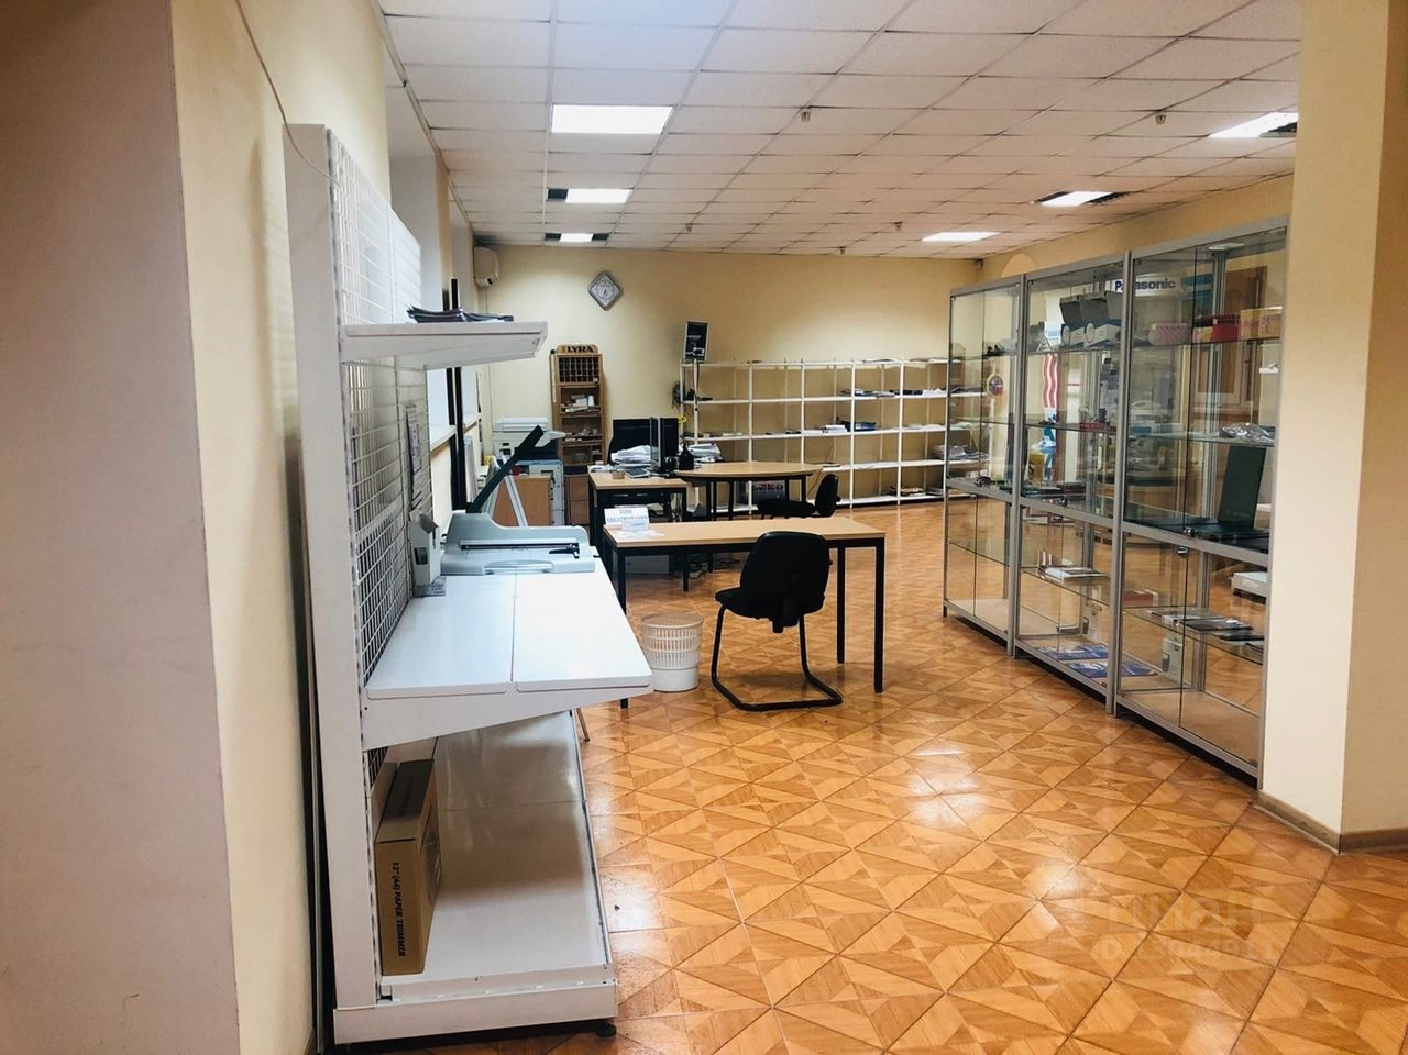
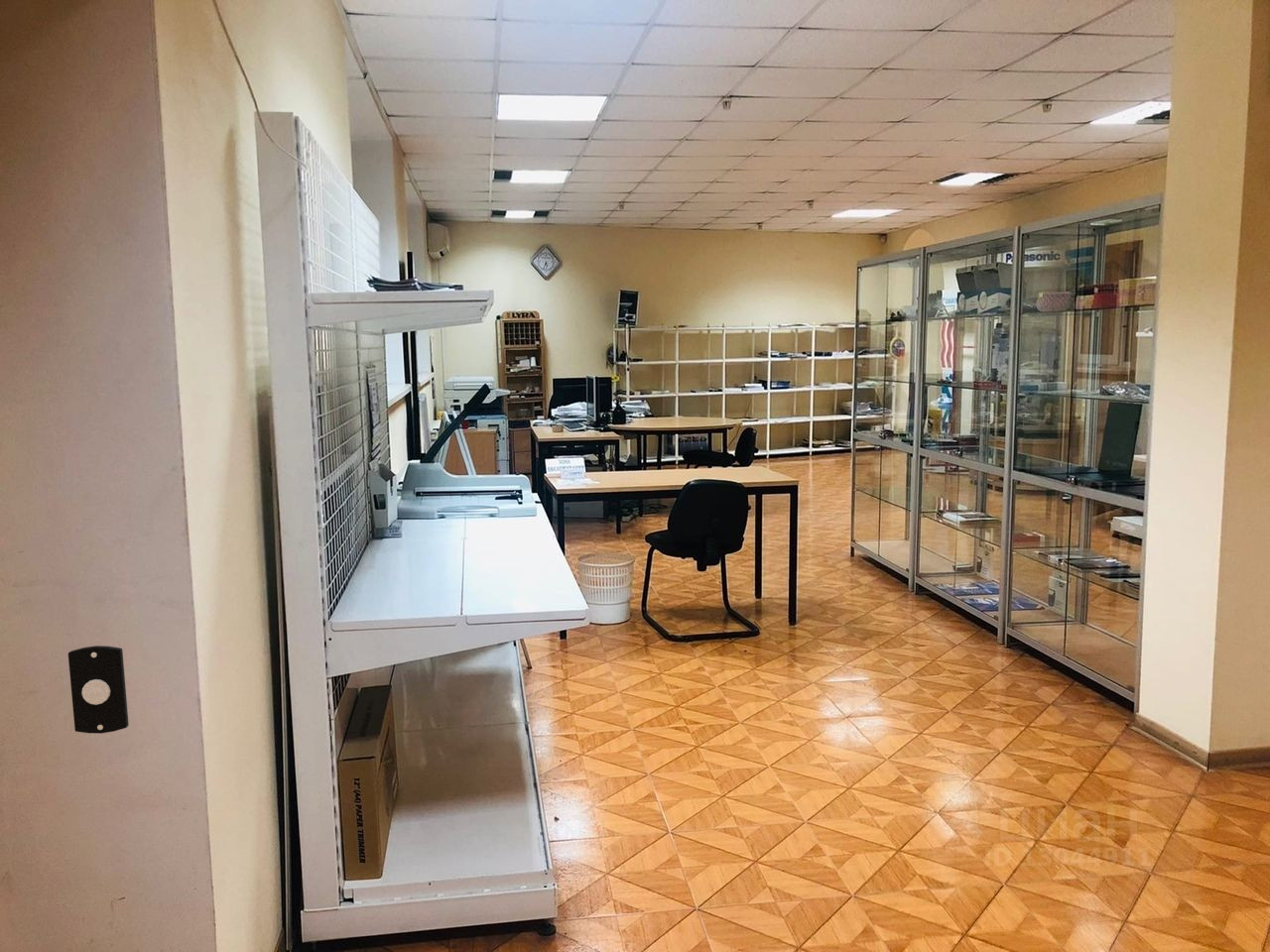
+ light switch [67,645,129,735]
